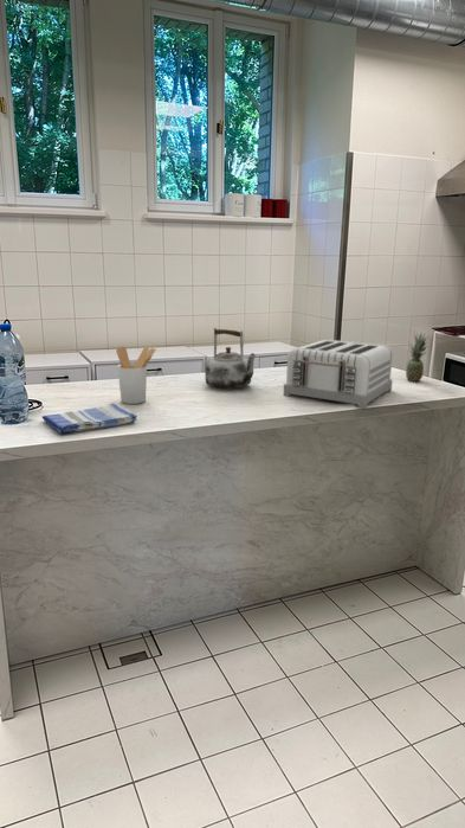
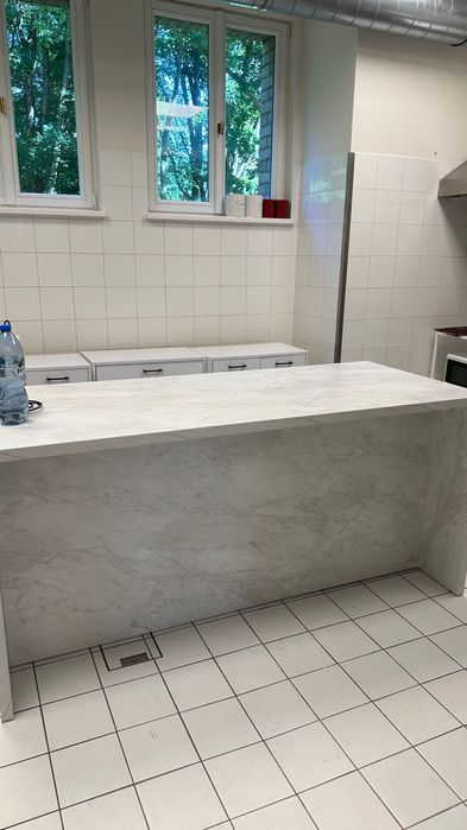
- dish towel [41,403,138,436]
- toaster [283,339,394,409]
- fruit [405,333,431,383]
- kettle [204,327,258,390]
- utensil holder [115,345,157,405]
